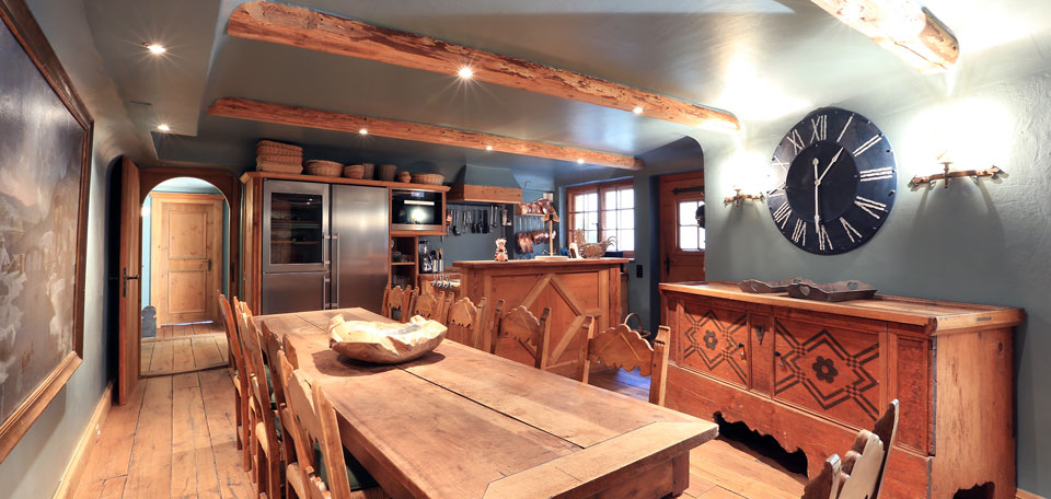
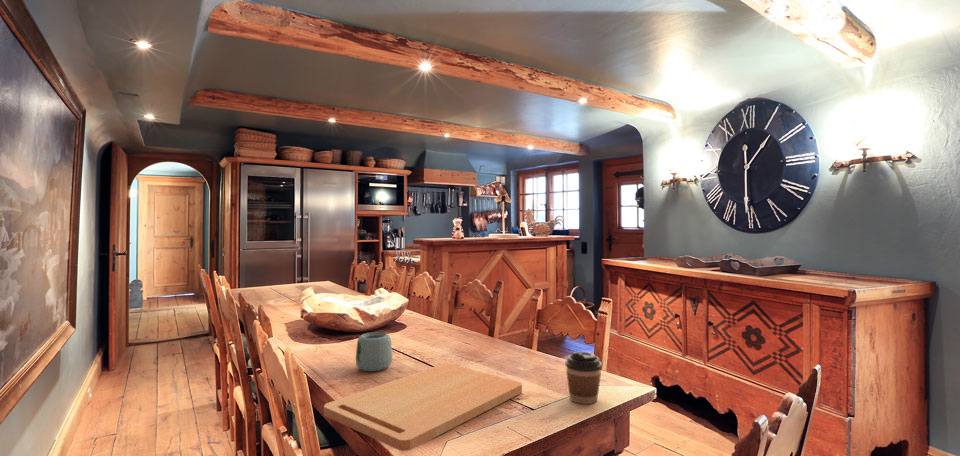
+ cutting board [323,363,523,452]
+ mug [355,331,394,372]
+ coffee cup [564,351,603,405]
